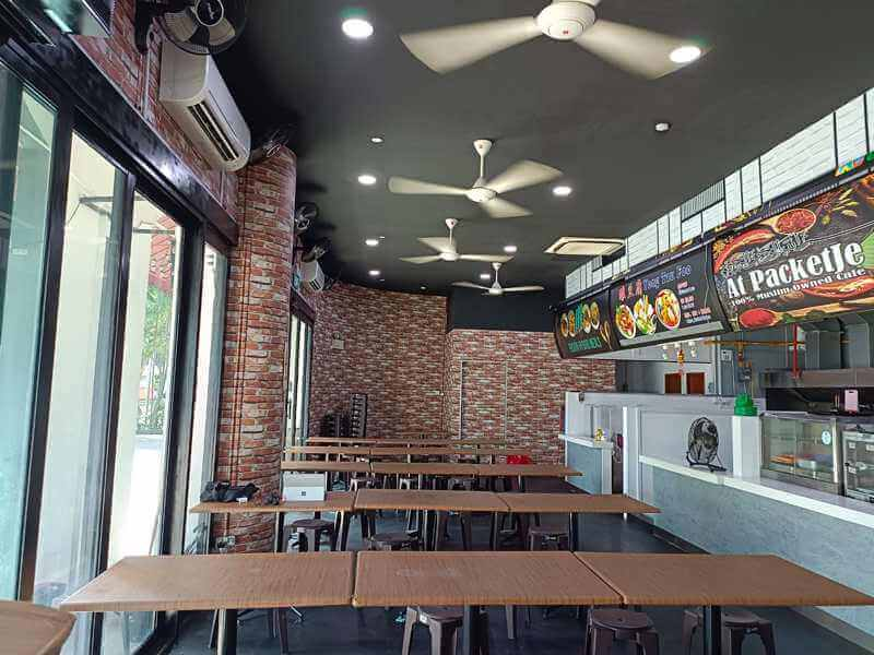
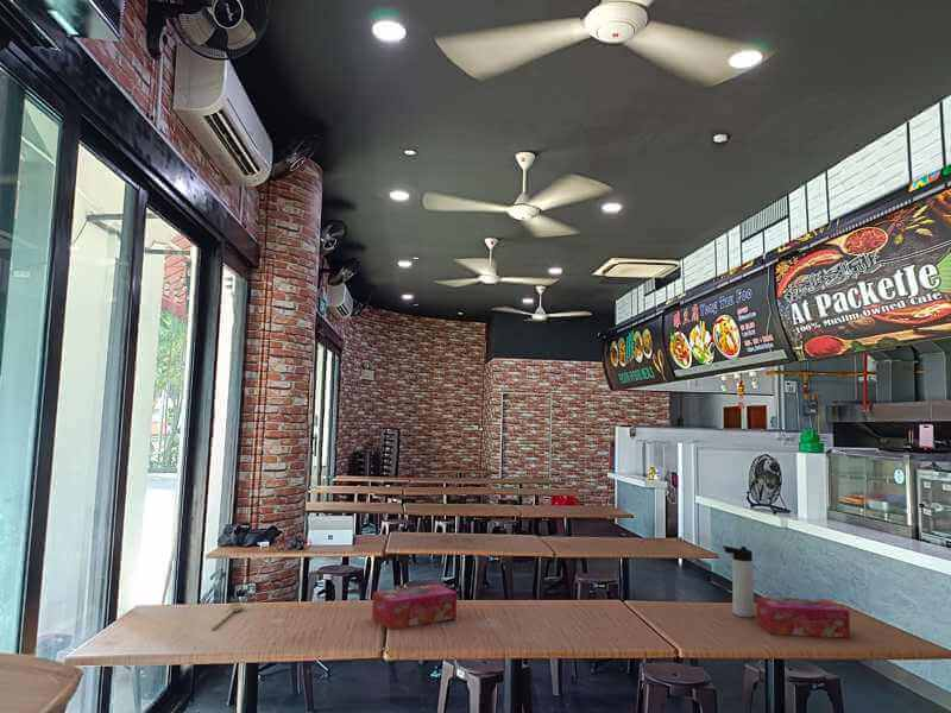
+ tissue box [371,583,458,631]
+ thermos bottle [722,544,756,618]
+ spoon [210,601,244,631]
+ tissue box [755,595,851,639]
